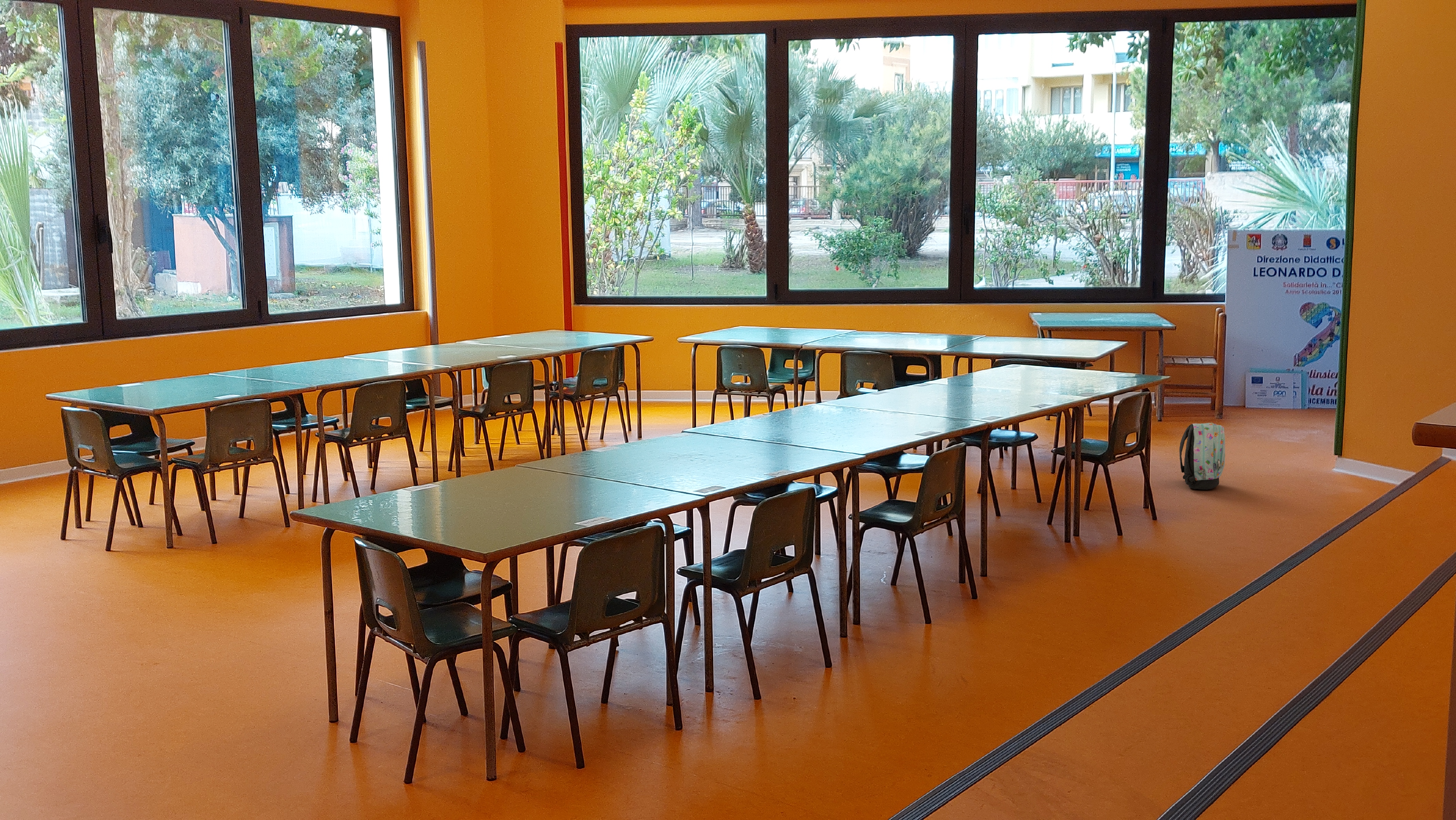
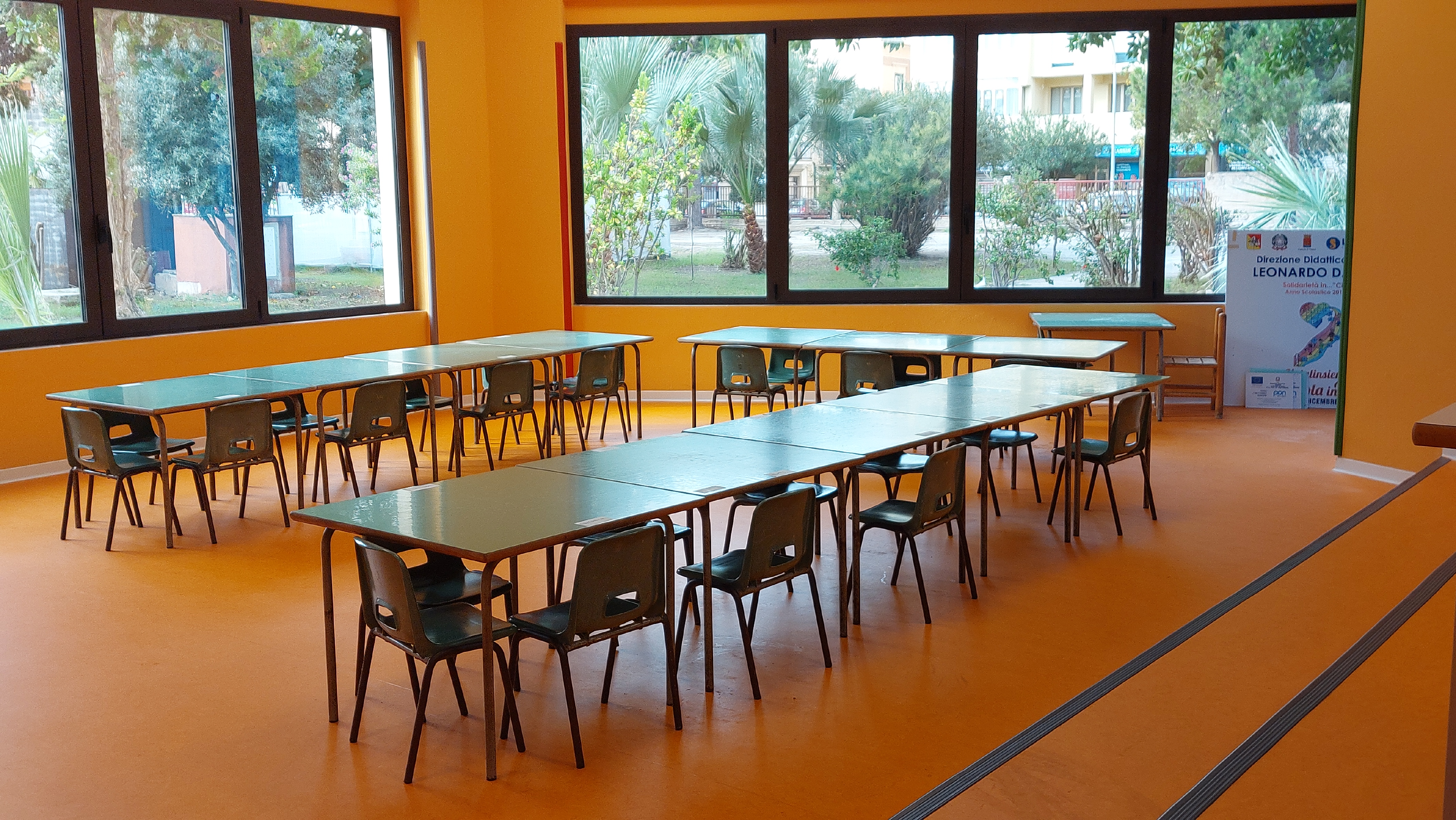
- backpack [1179,422,1225,490]
